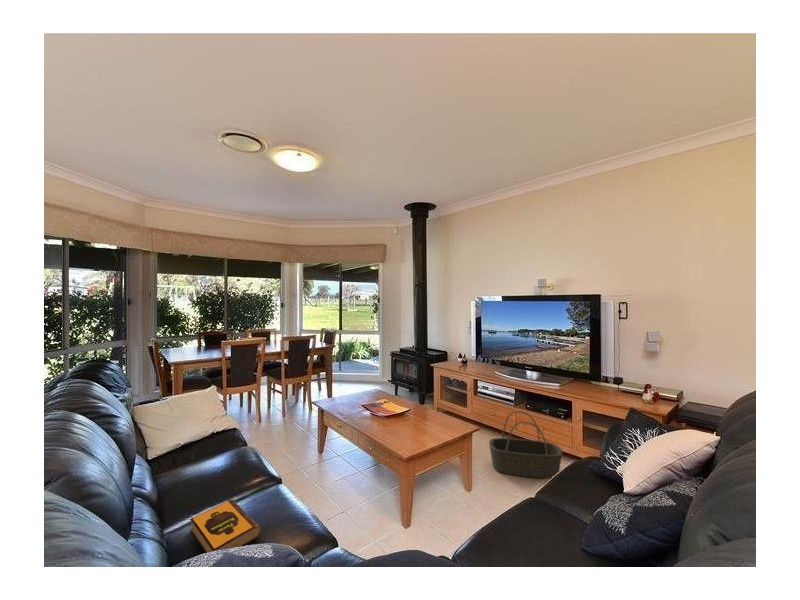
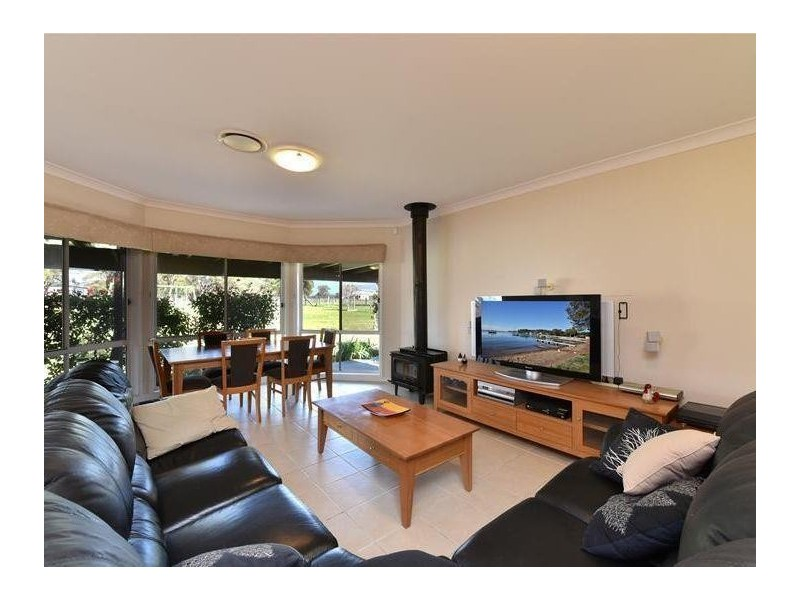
- hardback book [189,498,262,554]
- basket [488,410,563,480]
